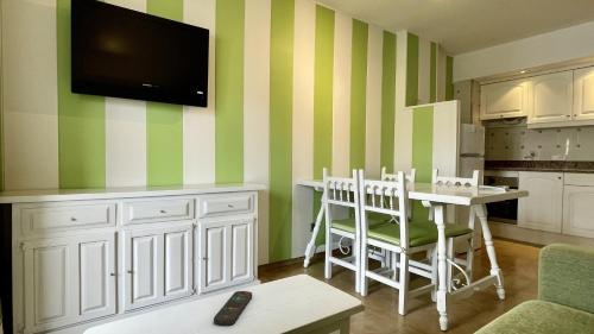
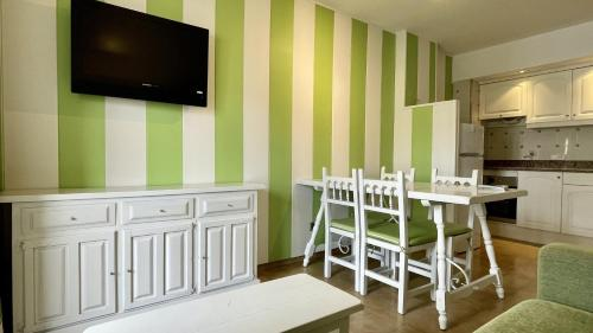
- remote control [213,290,253,326]
